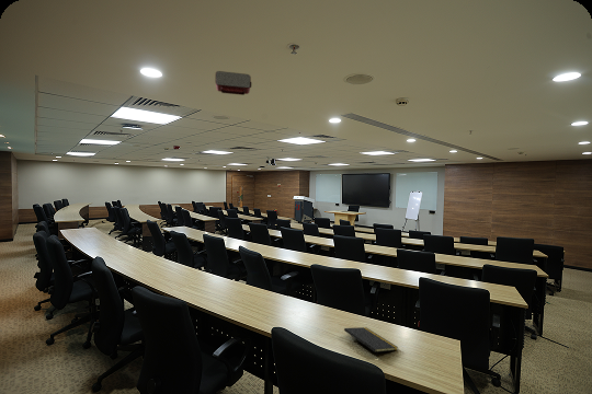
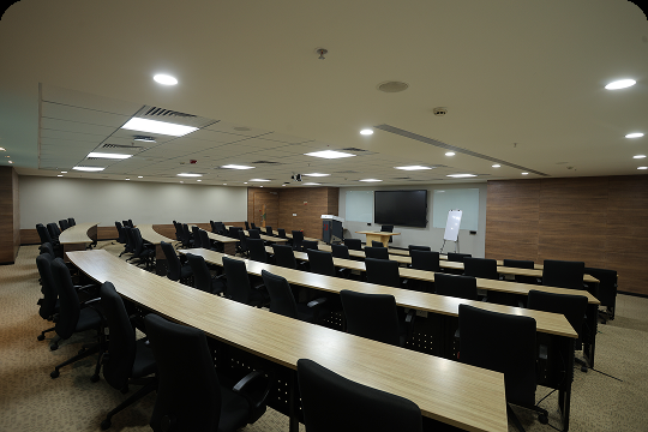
- notepad [343,326,399,358]
- projector [215,70,252,96]
